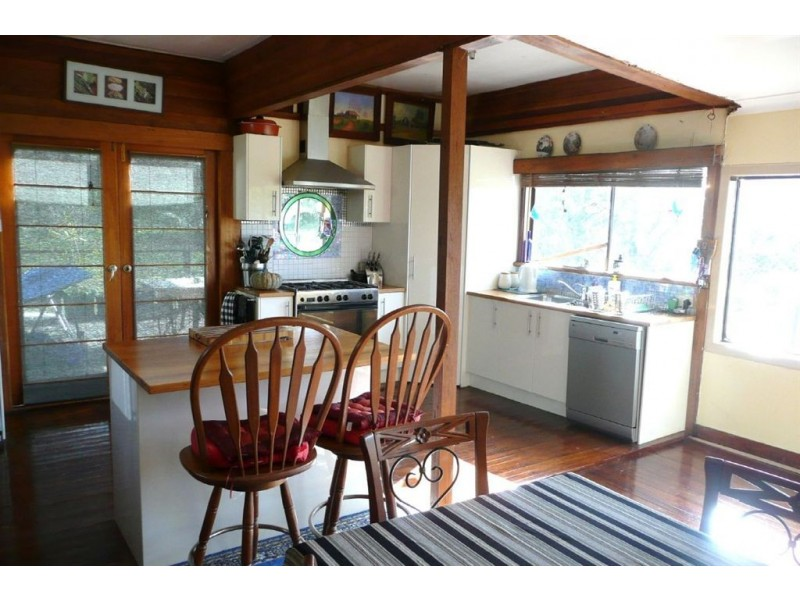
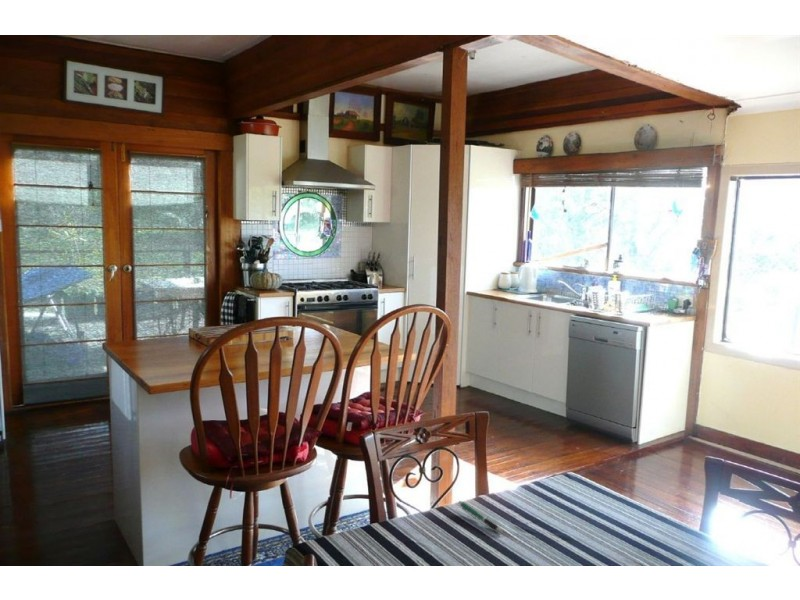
+ pen [457,500,504,534]
